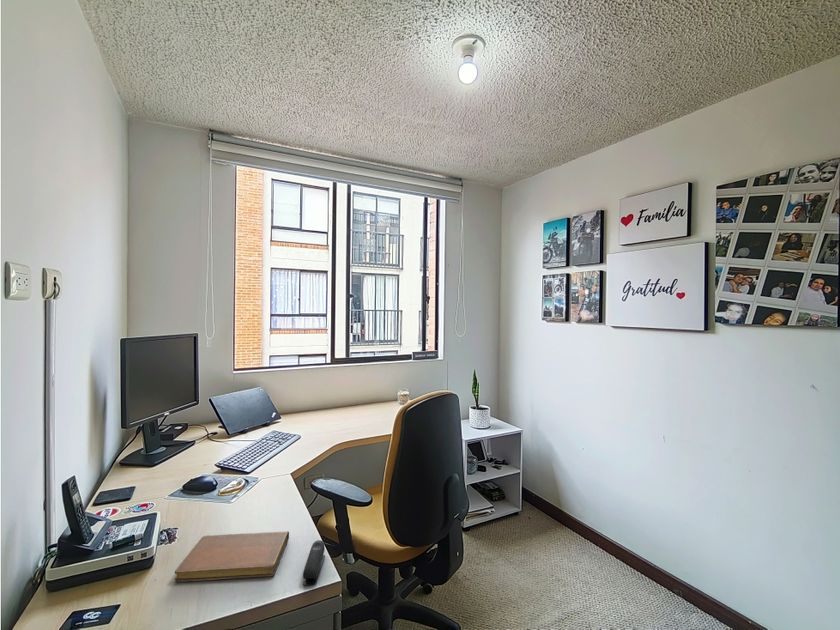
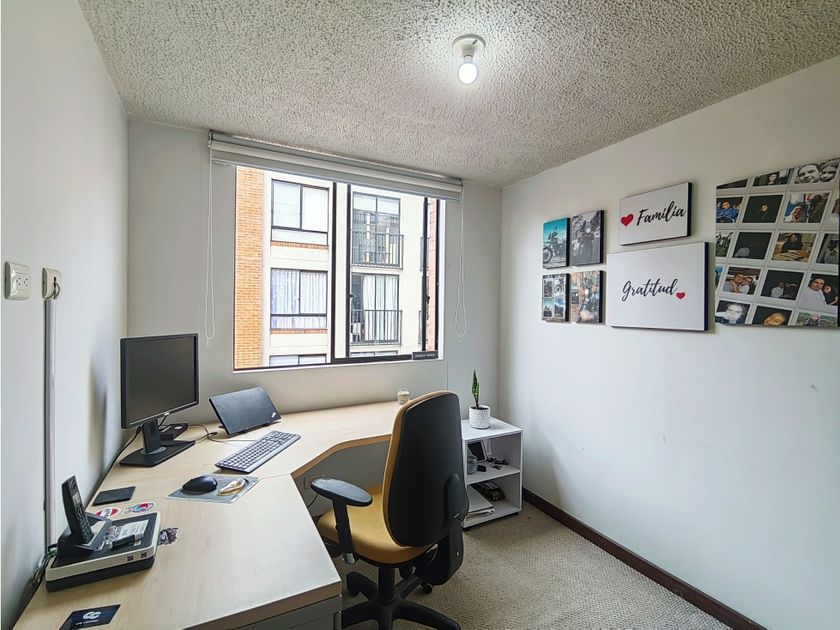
- stapler [302,539,326,587]
- notebook [174,530,290,583]
